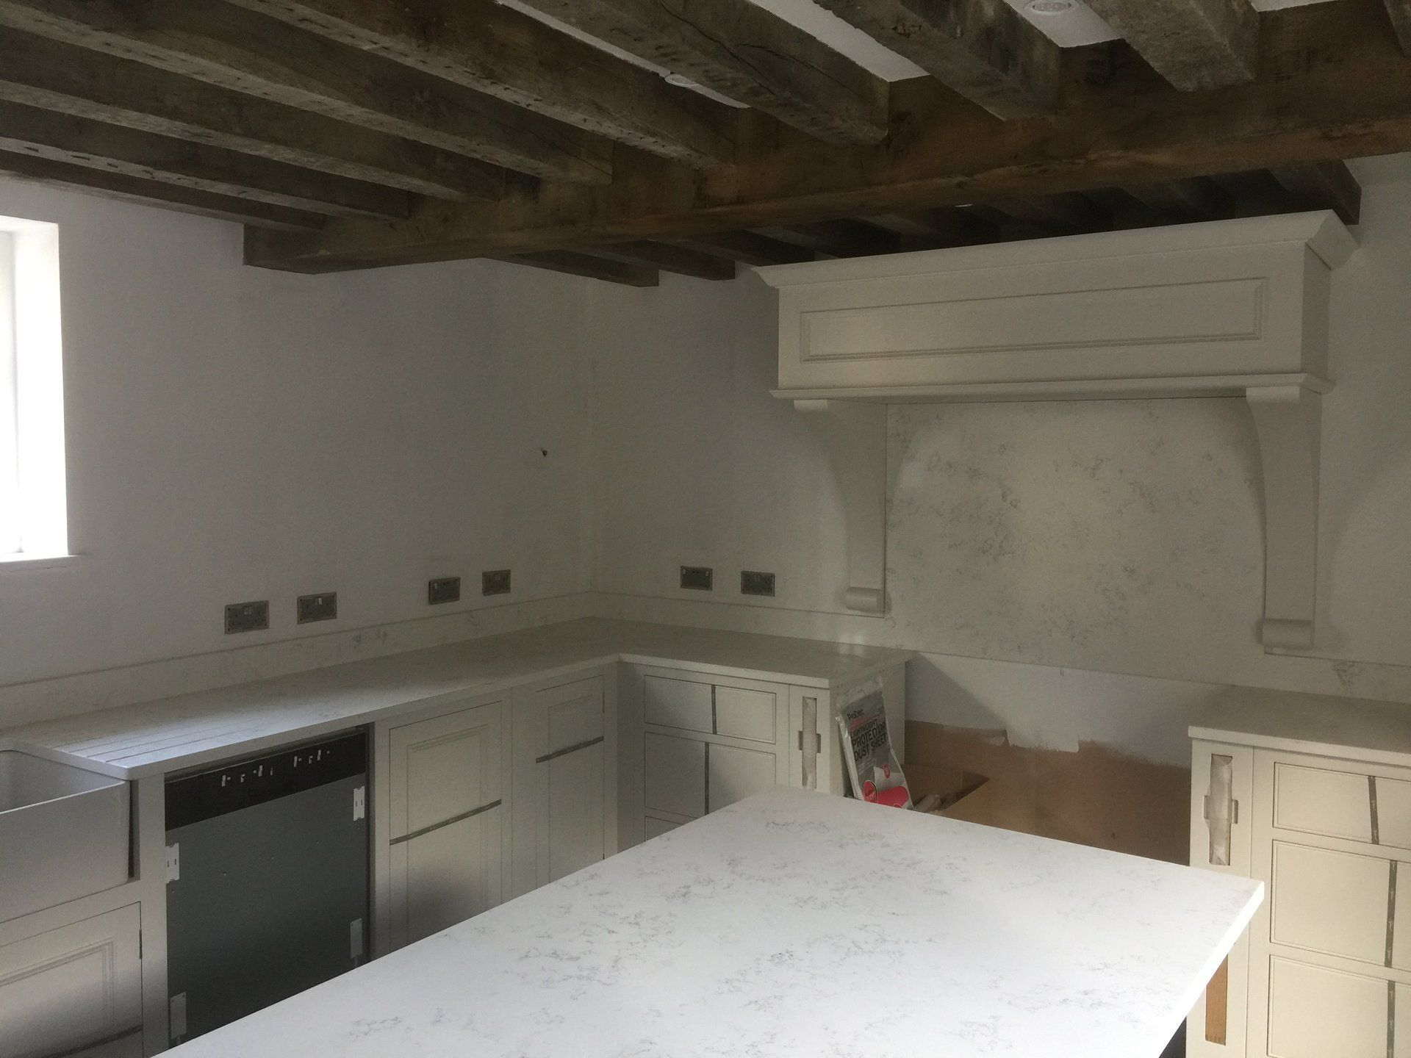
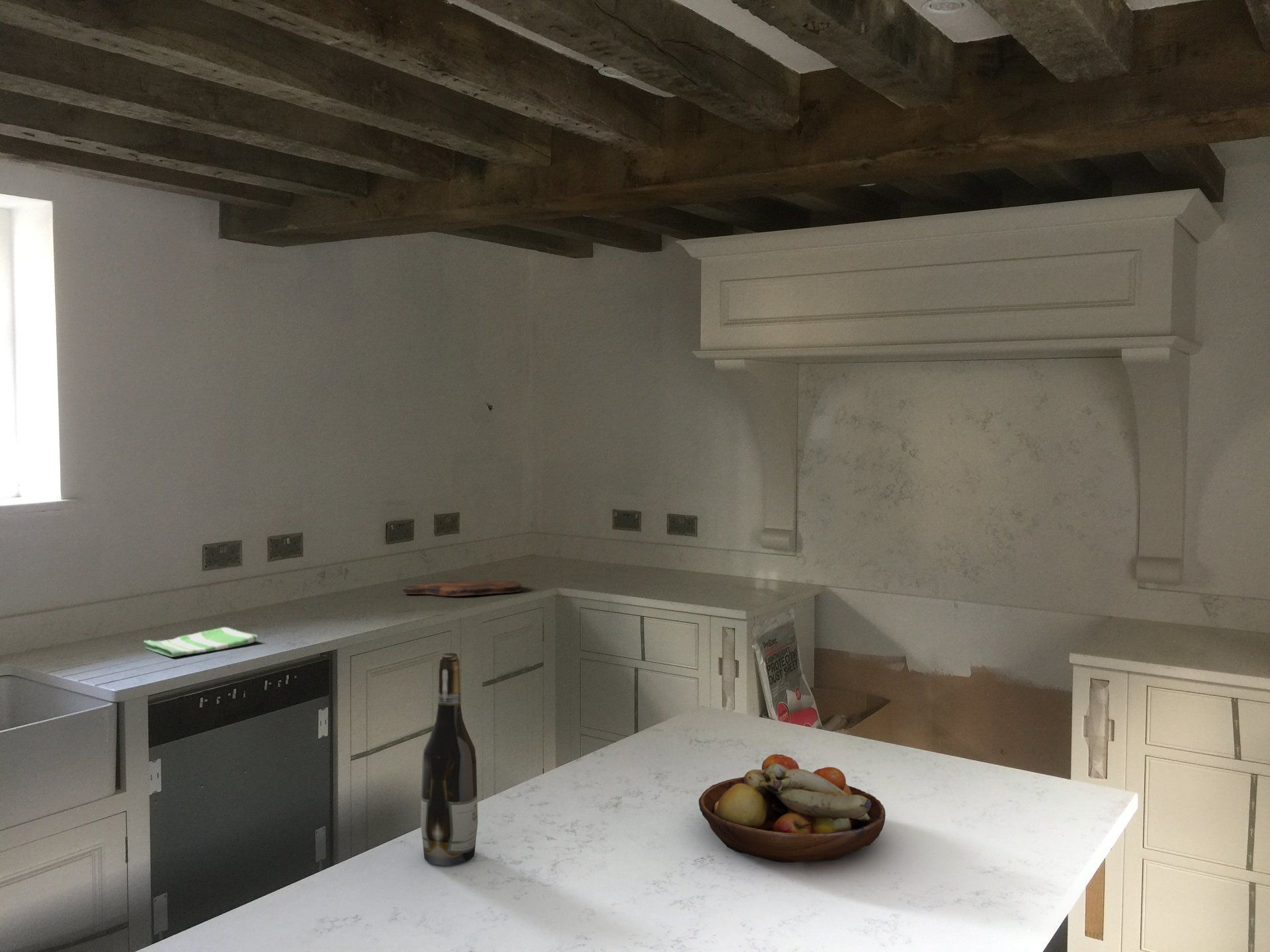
+ cutting board [402,580,523,597]
+ wine bottle [420,653,478,866]
+ dish towel [143,627,259,658]
+ fruit bowl [698,754,886,863]
